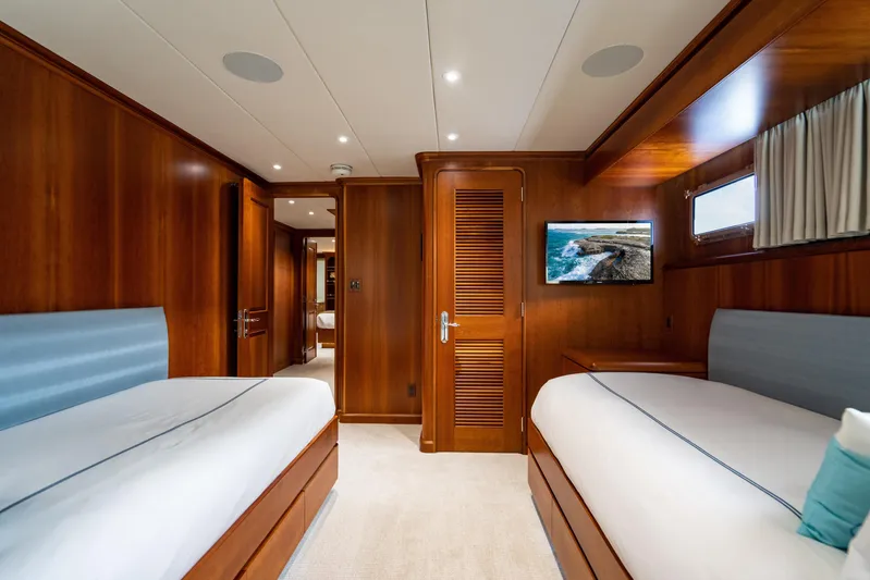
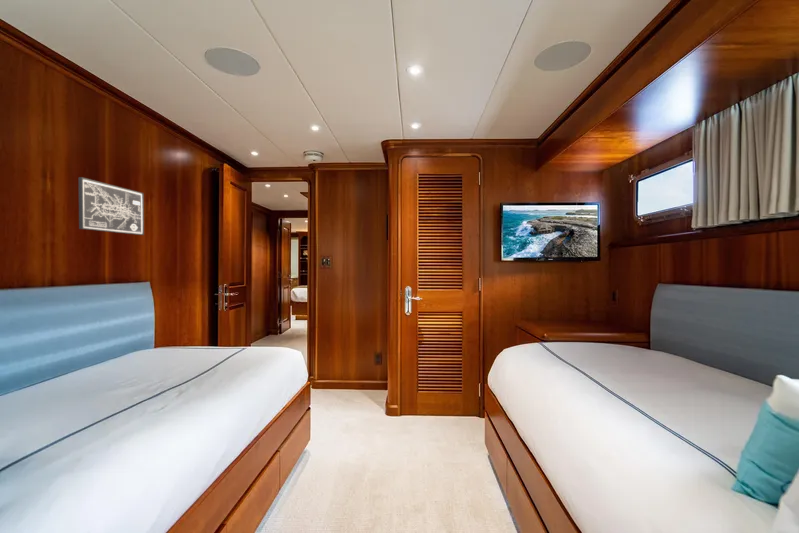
+ wall art [78,176,145,236]
